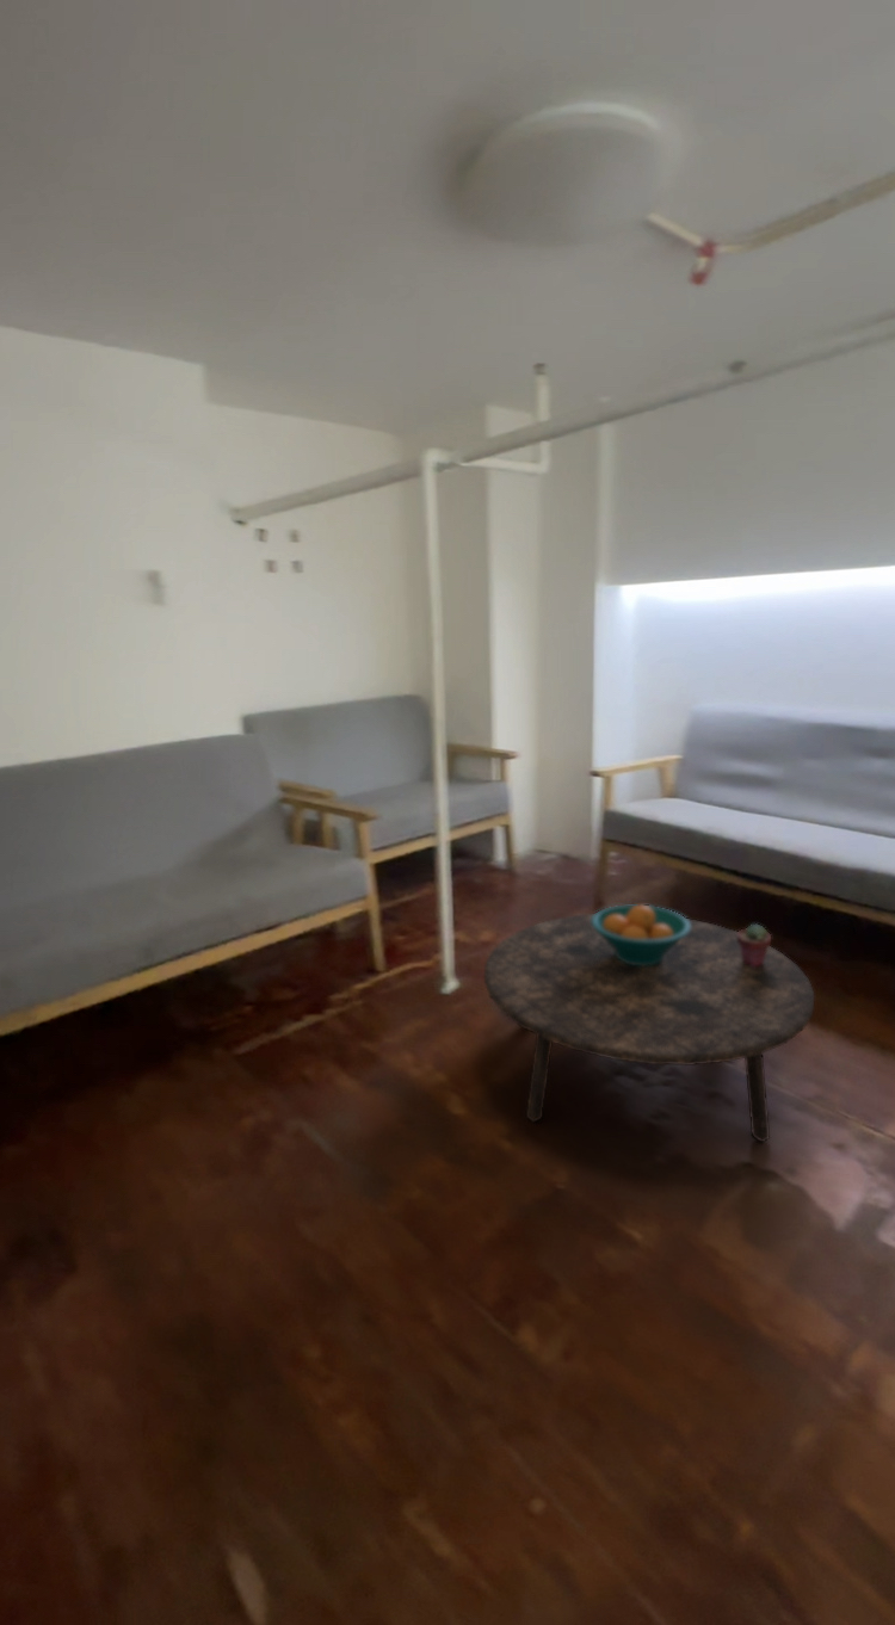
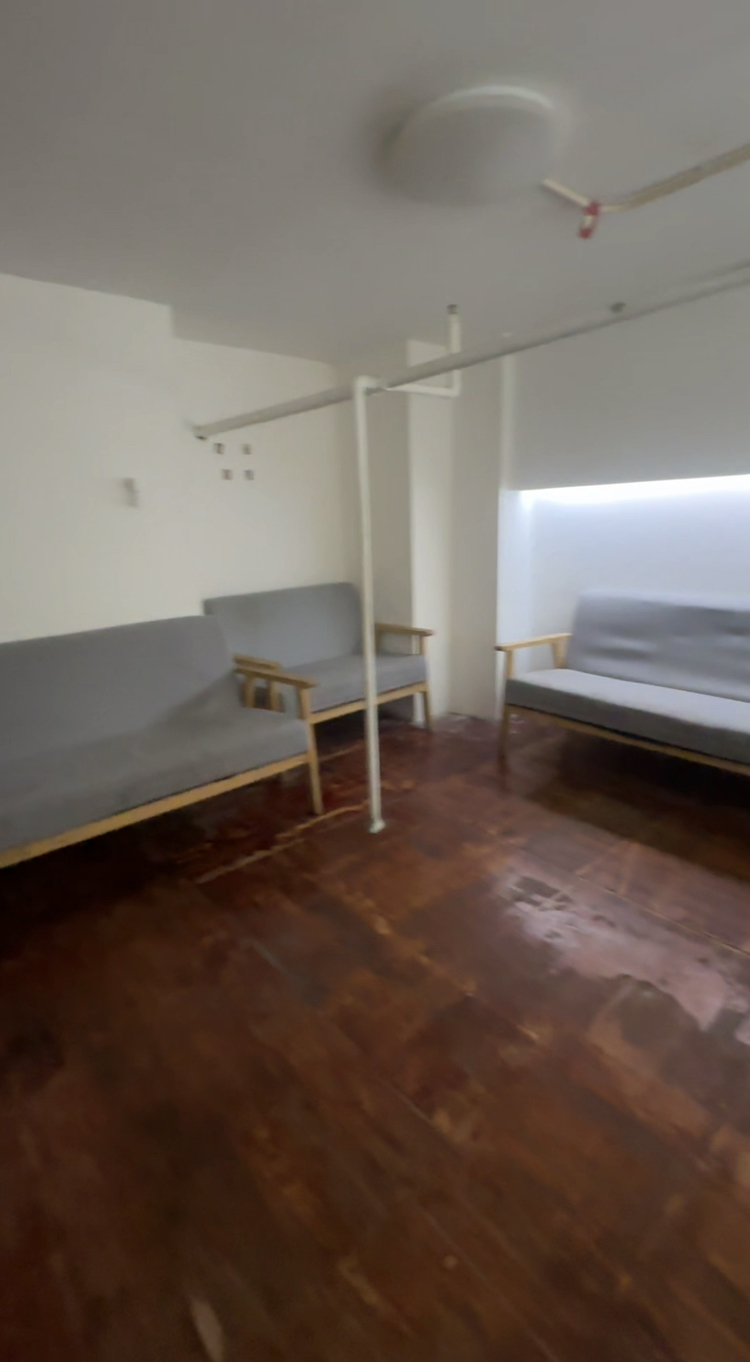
- potted succulent [737,922,772,966]
- fruit bowl [592,904,690,966]
- coffee table [483,913,815,1144]
